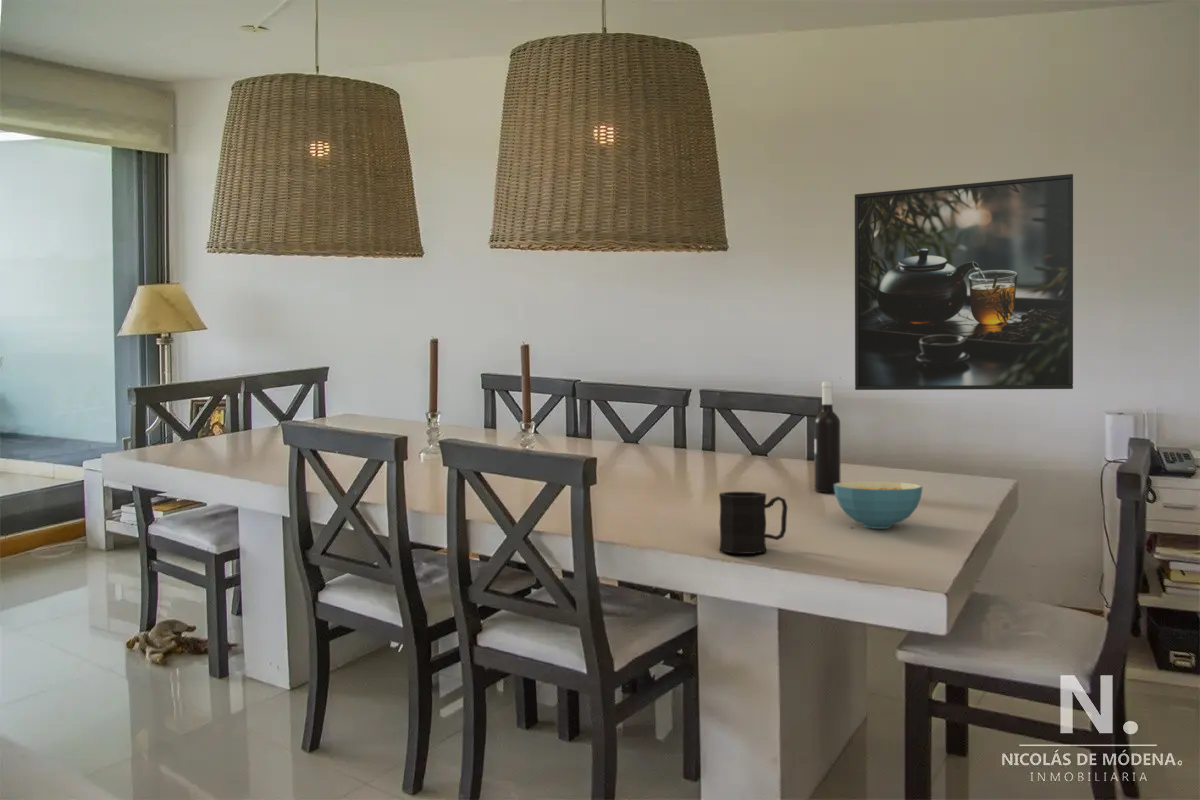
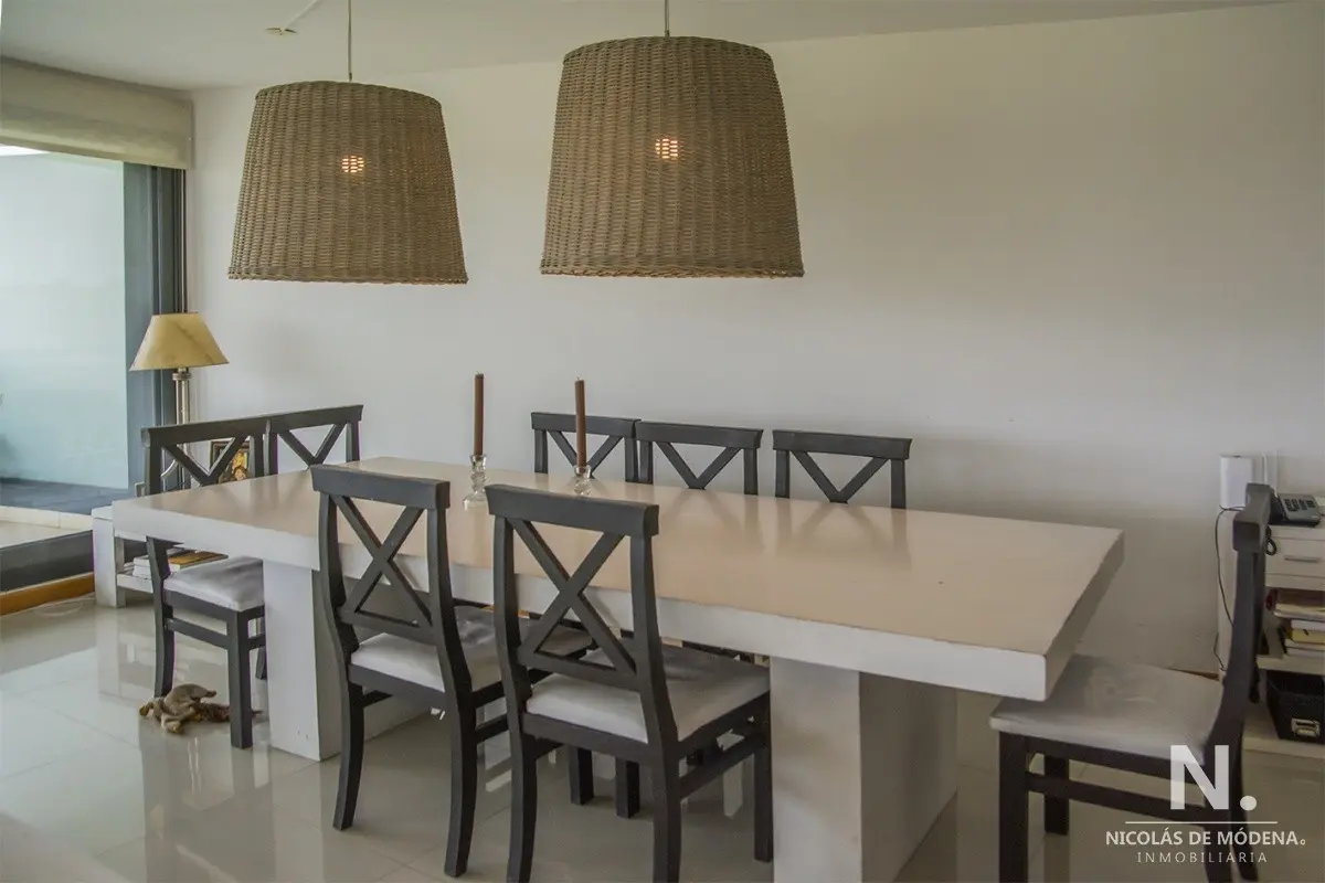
- cereal bowl [834,480,923,530]
- wine bottle [813,381,841,493]
- mug [718,491,788,555]
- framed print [854,173,1074,391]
